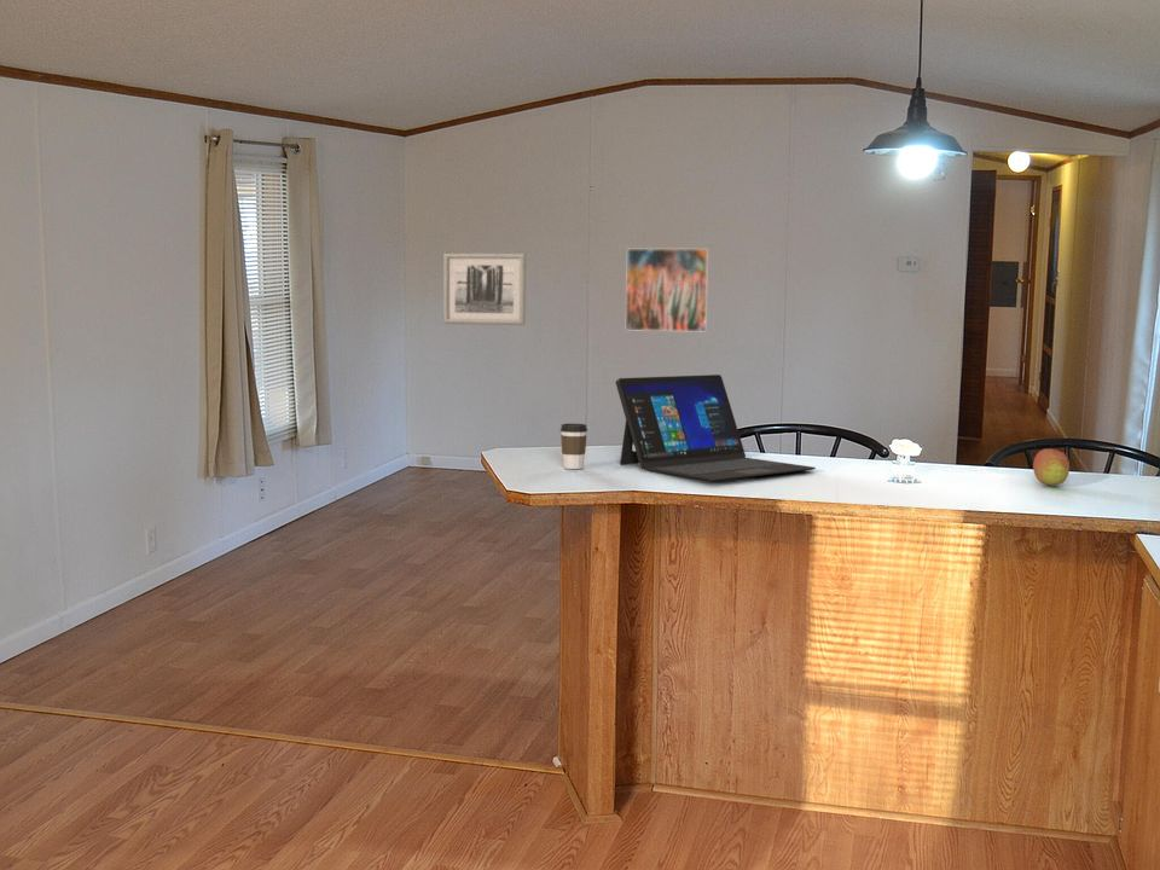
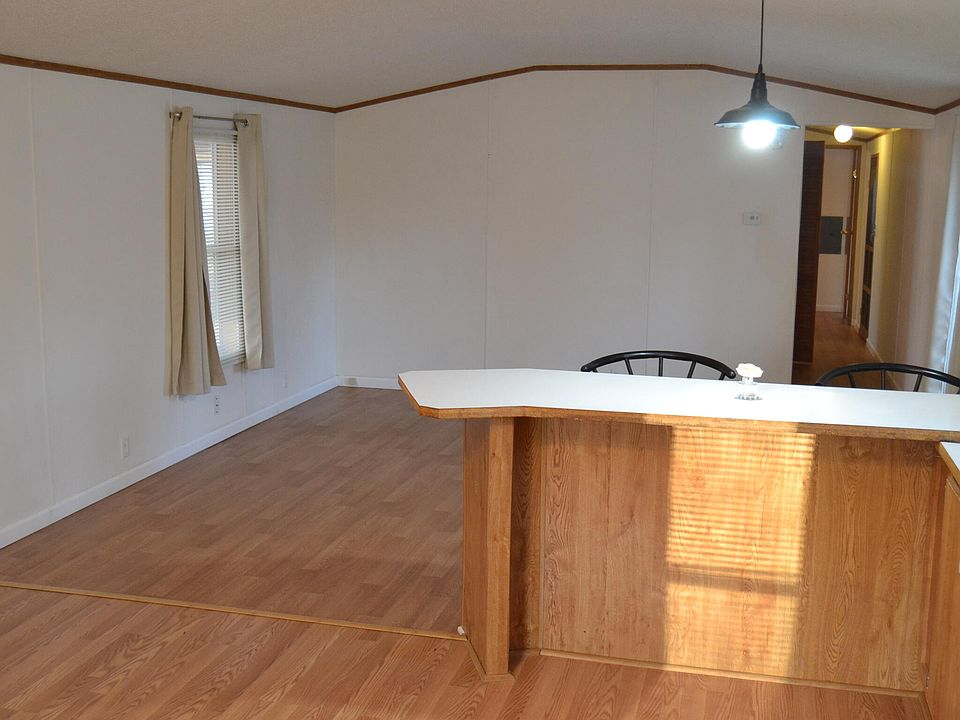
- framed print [625,248,709,332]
- coffee cup [559,423,588,470]
- fruit [1032,448,1071,487]
- laptop [615,373,817,482]
- wall art [442,253,527,326]
